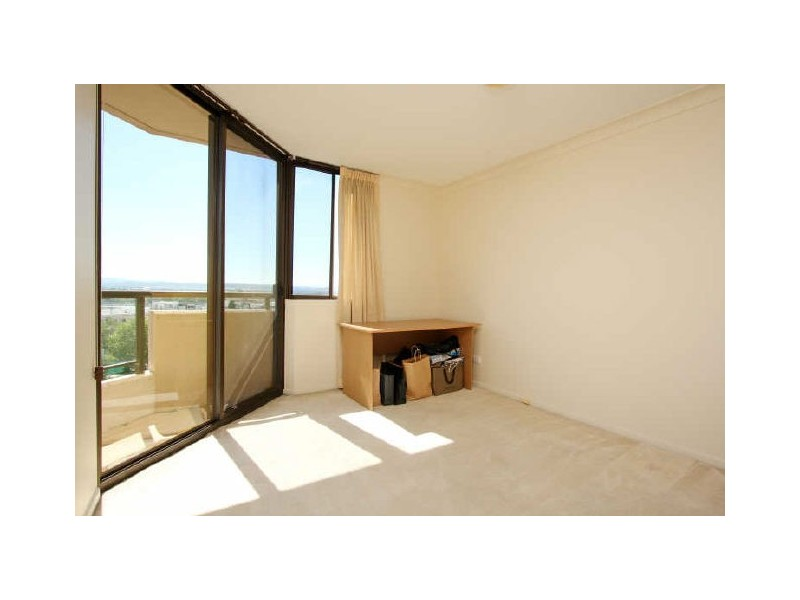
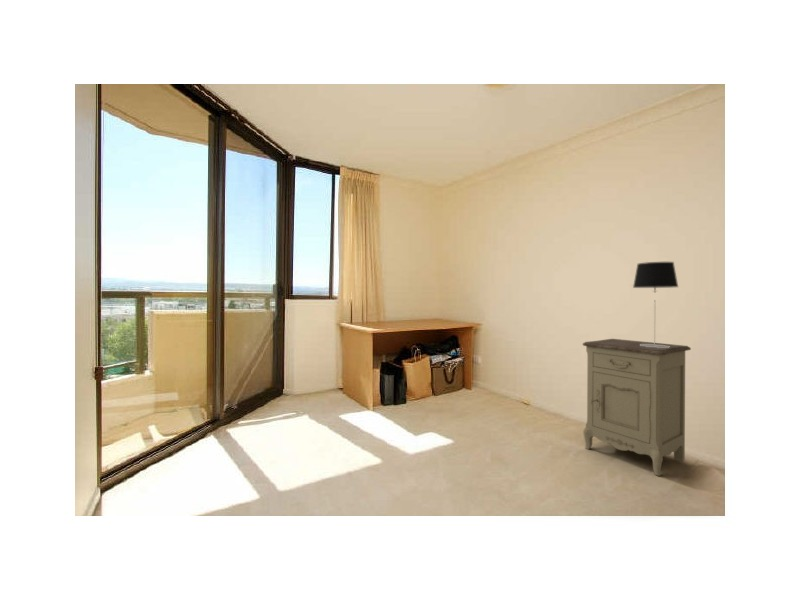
+ nightstand [582,338,692,477]
+ table lamp [632,261,679,348]
